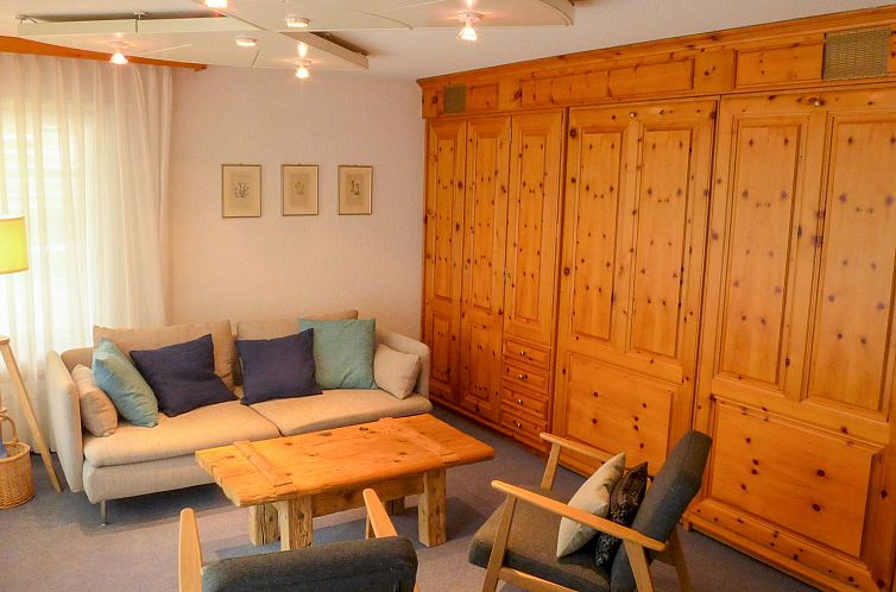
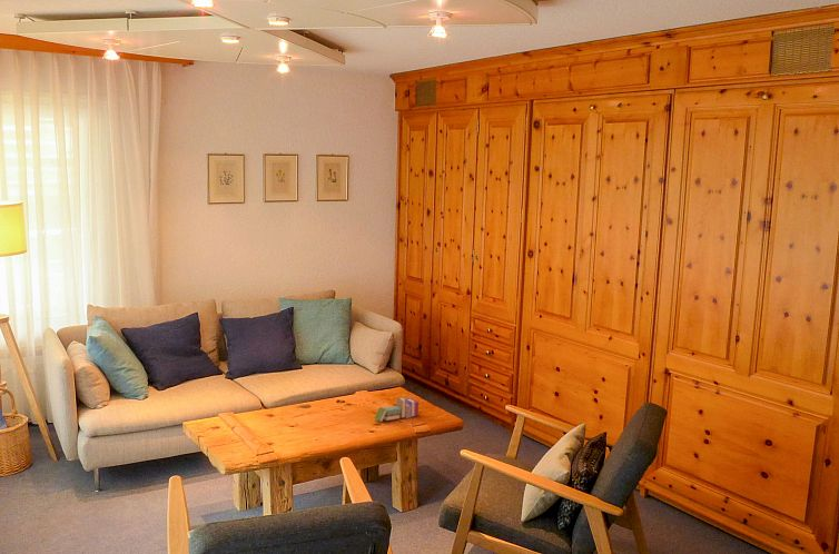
+ book [373,396,420,423]
